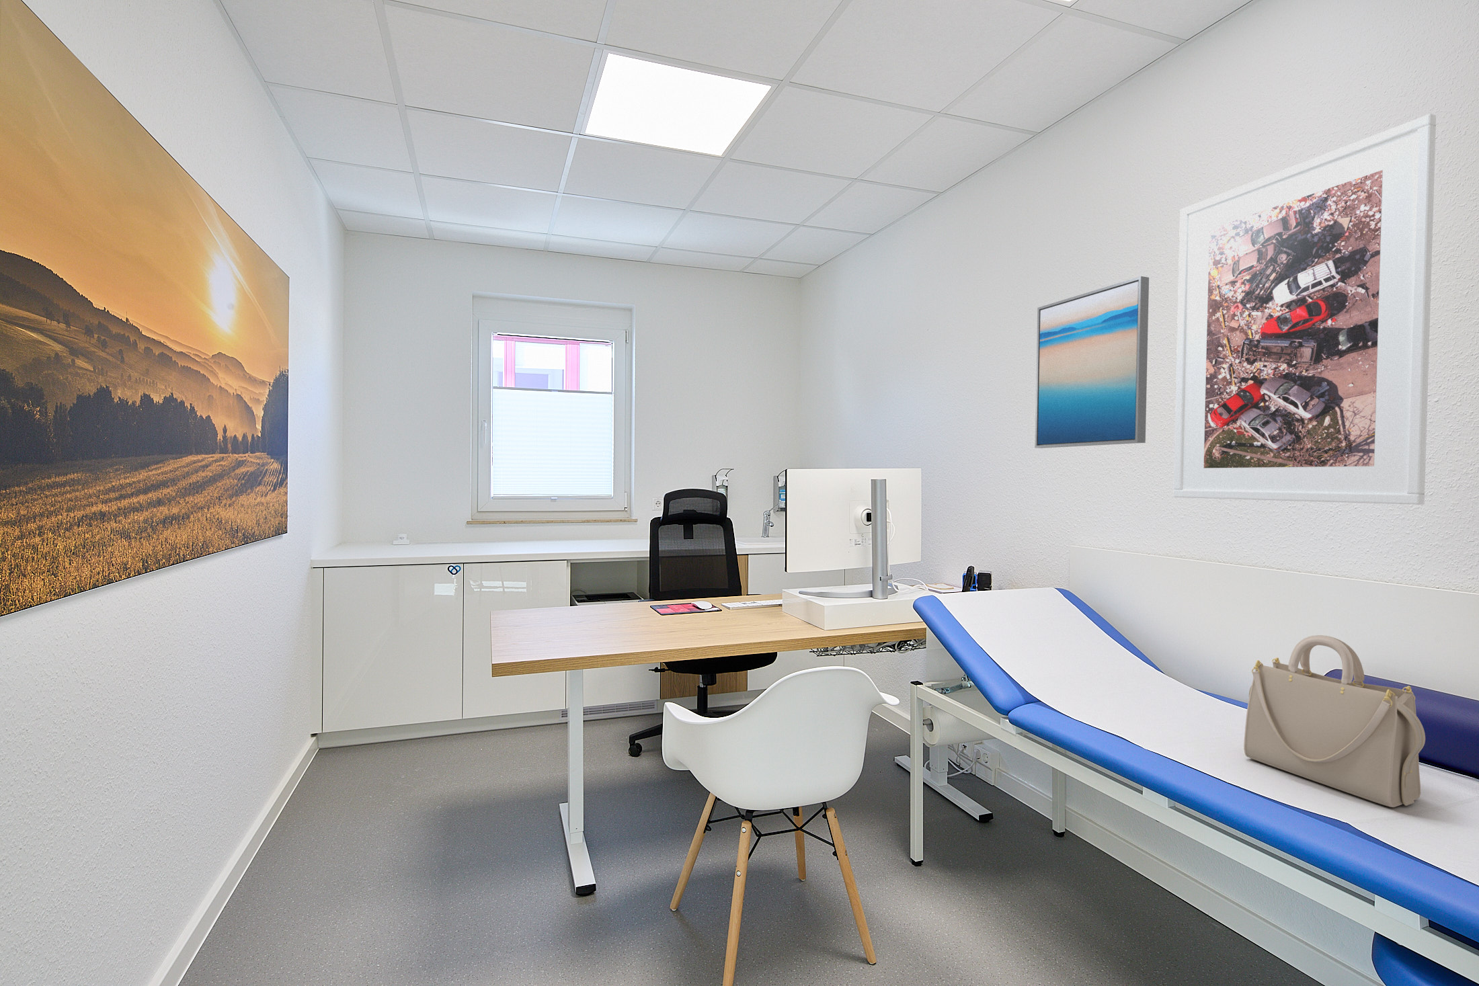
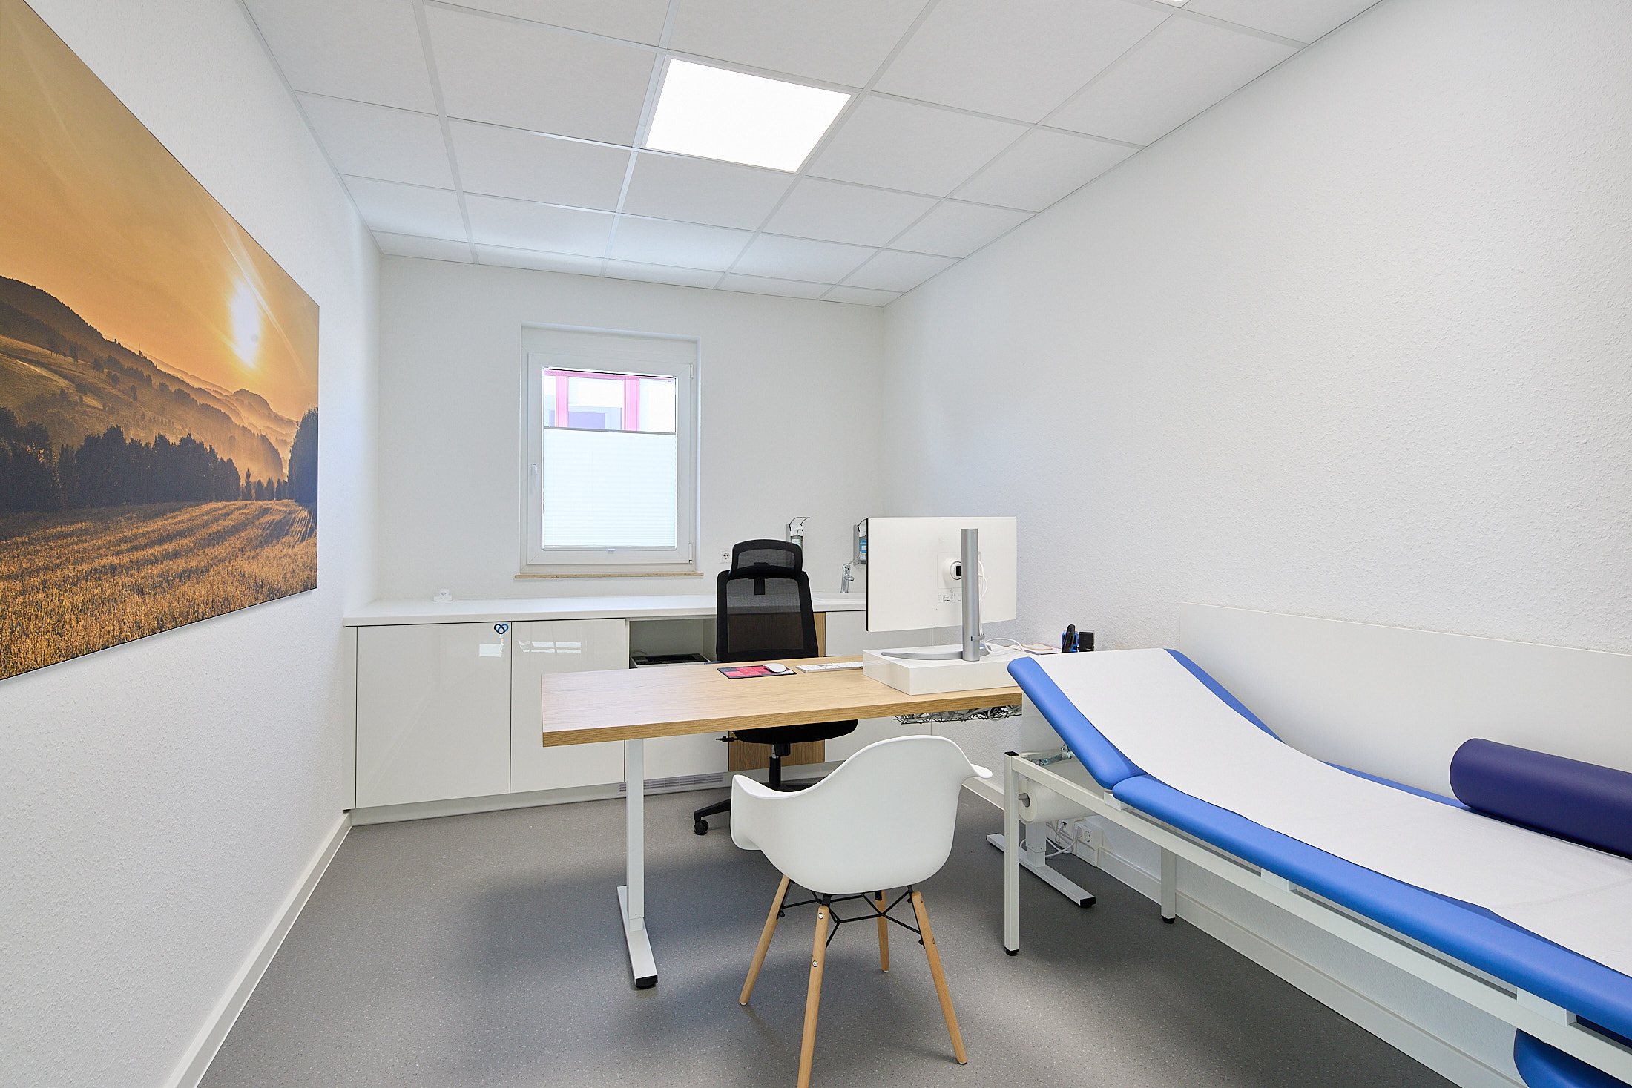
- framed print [1173,113,1437,505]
- wall art [1034,275,1150,449]
- handbag [1244,635,1426,808]
